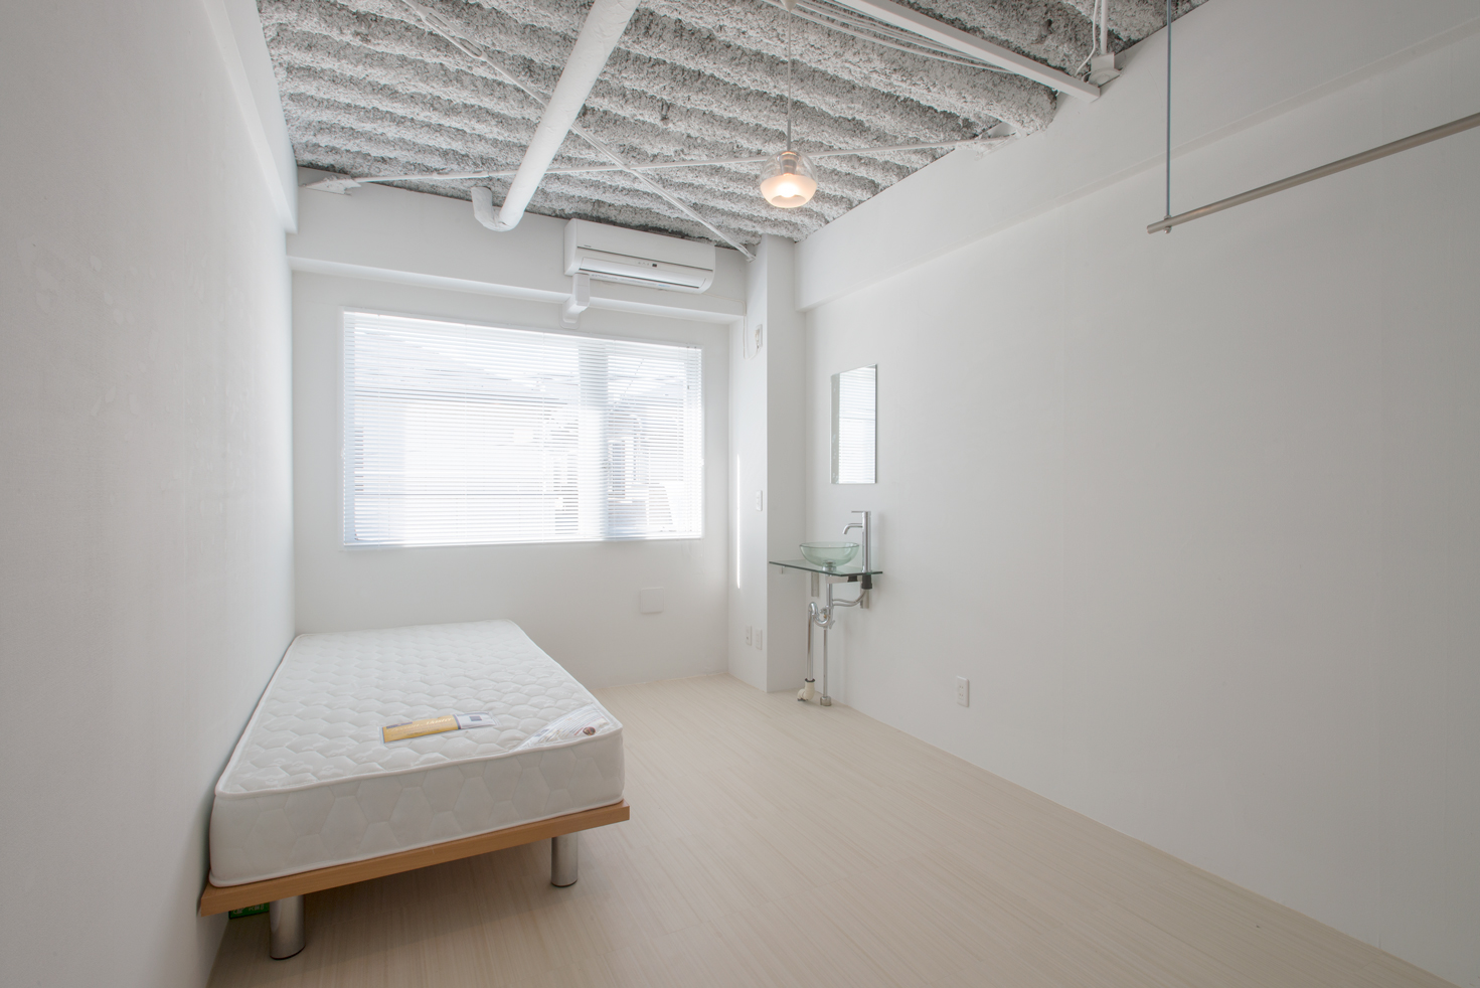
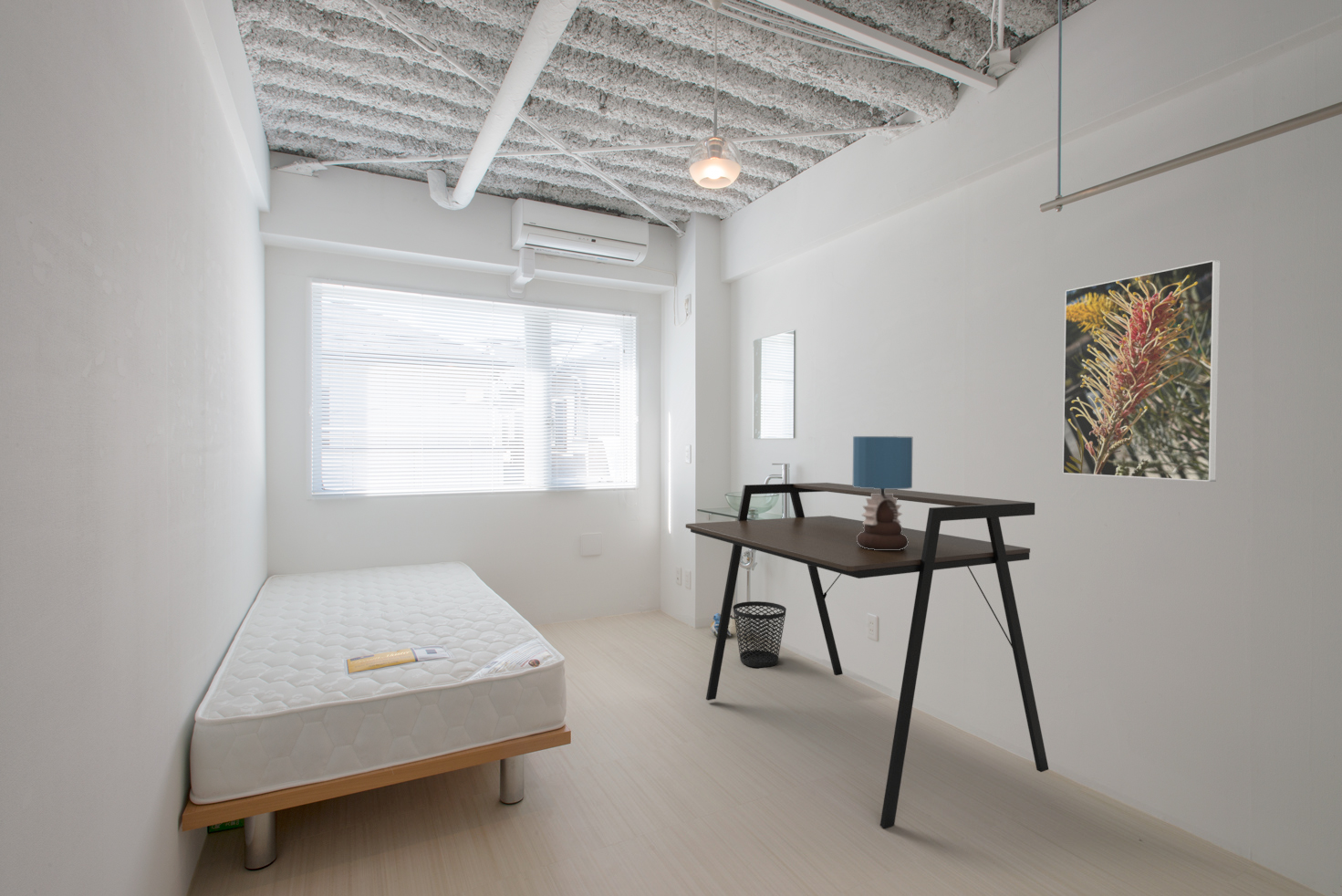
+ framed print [1061,259,1221,483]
+ desk [685,482,1049,829]
+ table lamp [852,435,913,550]
+ plush toy [710,612,732,637]
+ wastebasket [732,600,787,669]
